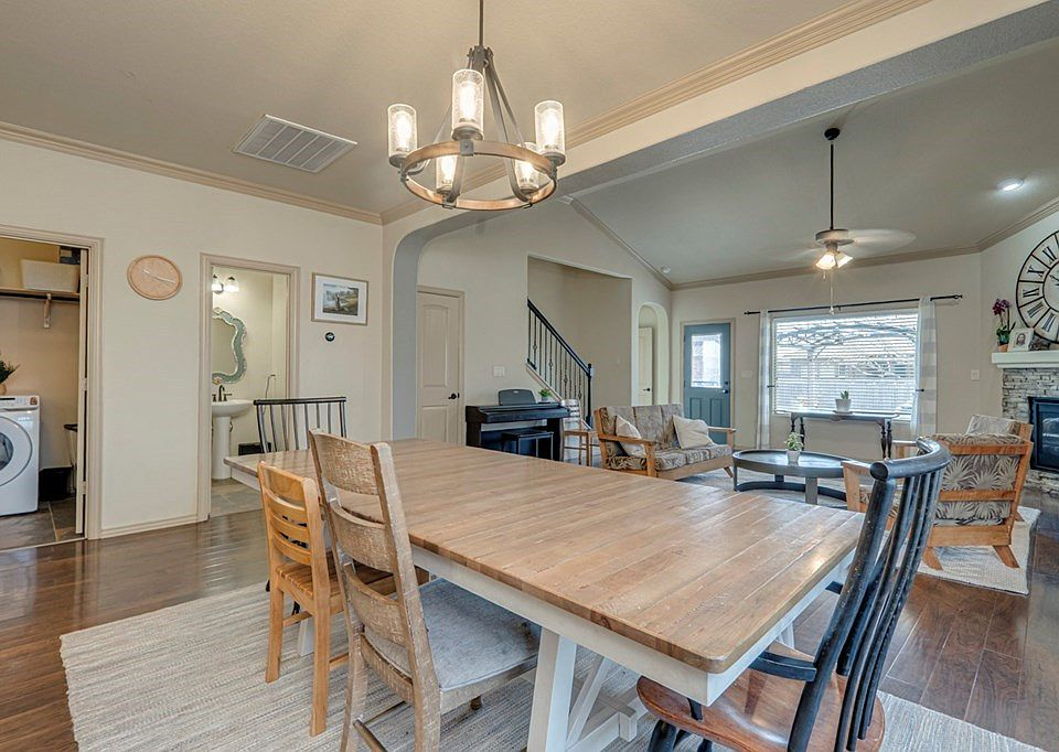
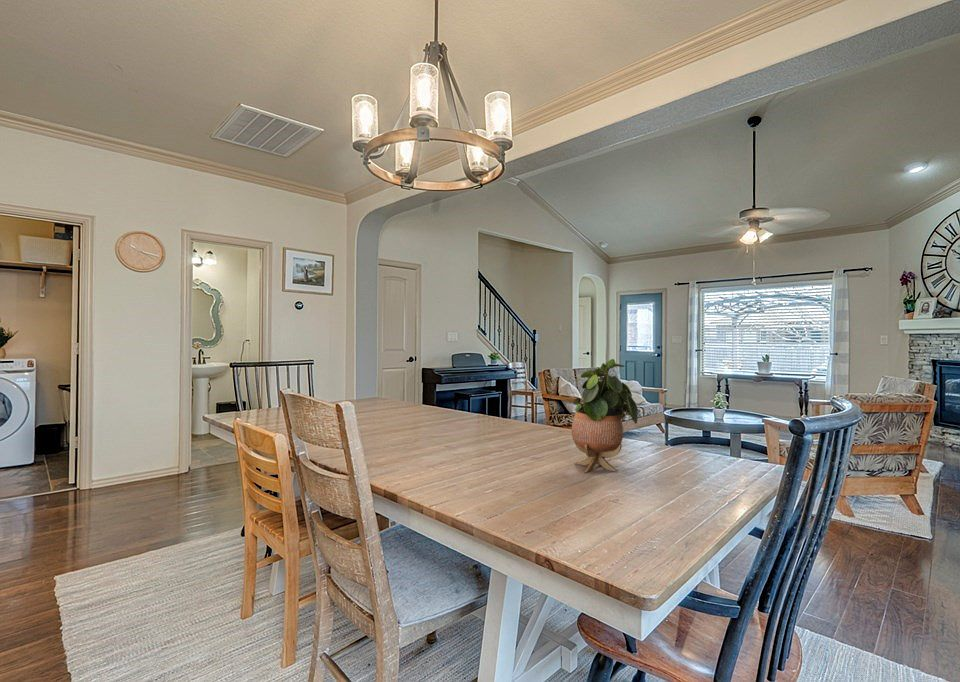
+ potted plant [571,358,639,473]
